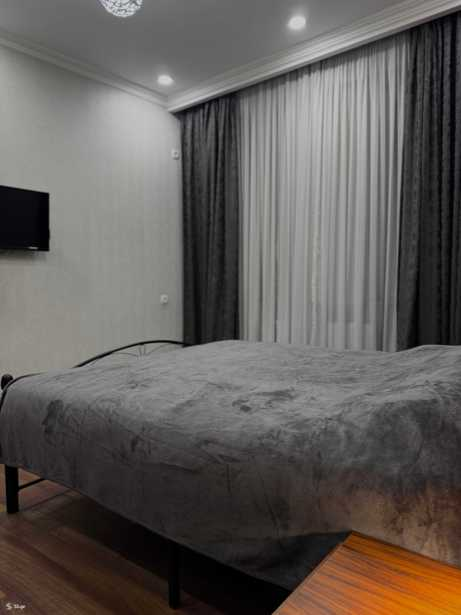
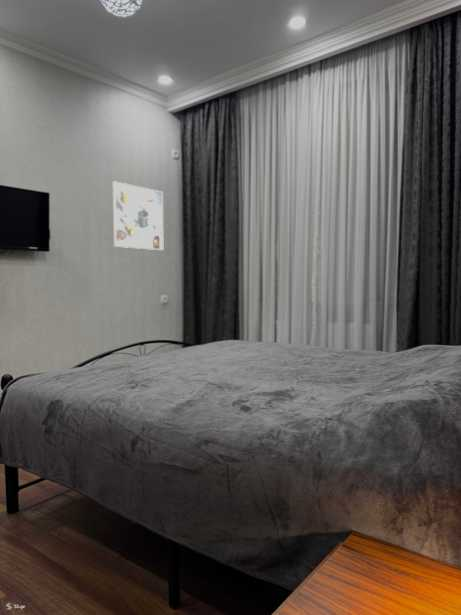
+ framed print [112,180,164,251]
